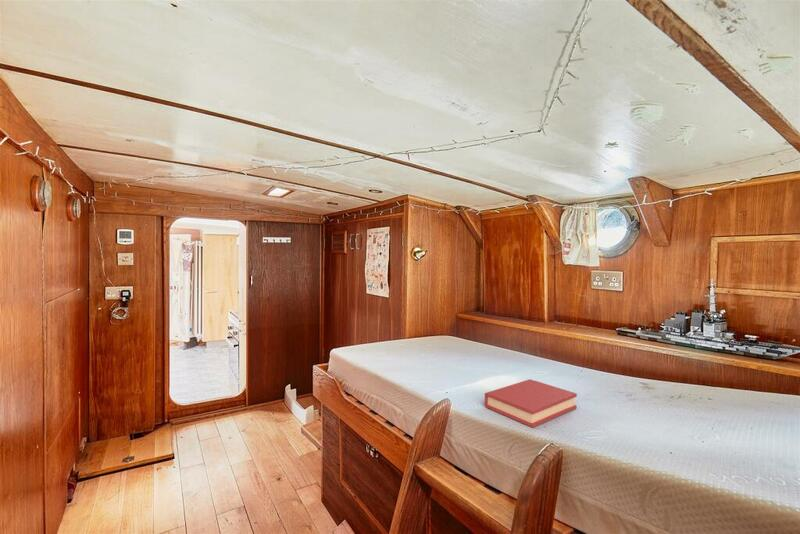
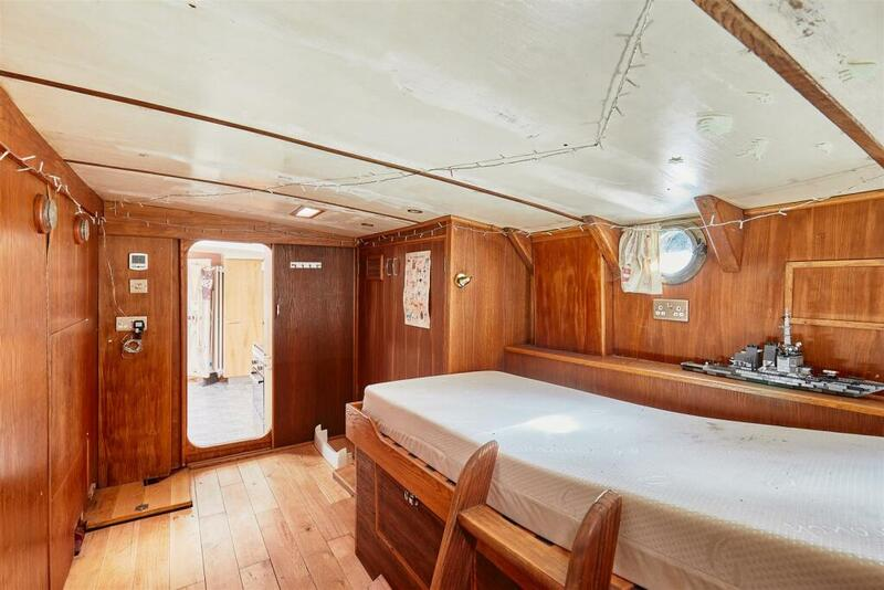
- hardback book [484,378,578,429]
